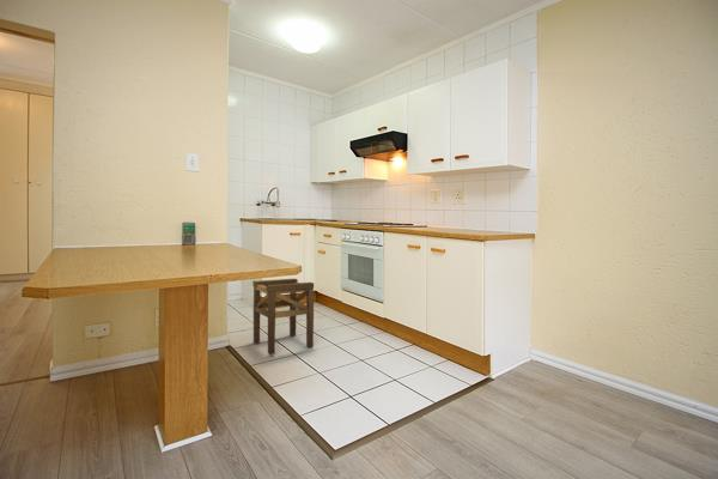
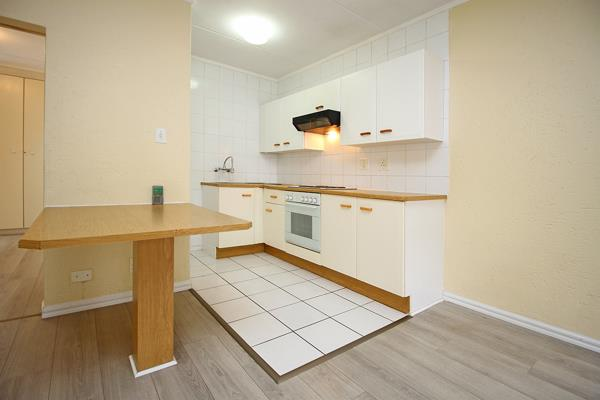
- stool [251,278,315,356]
